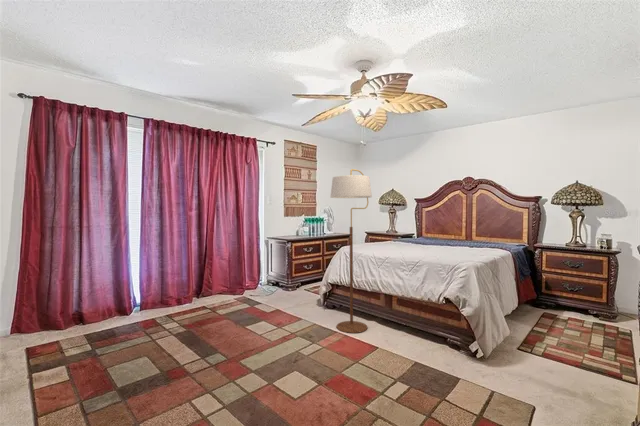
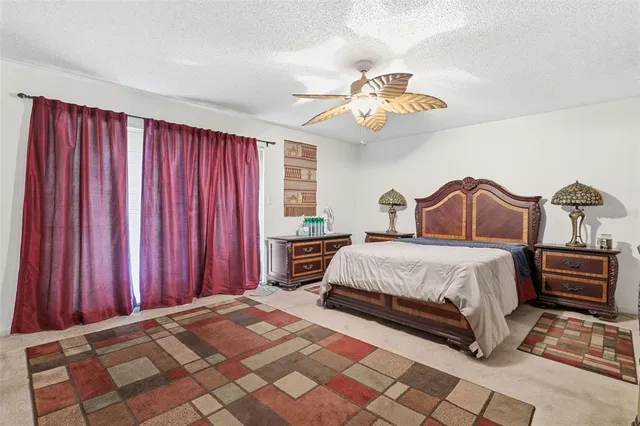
- floor lamp [329,168,373,334]
